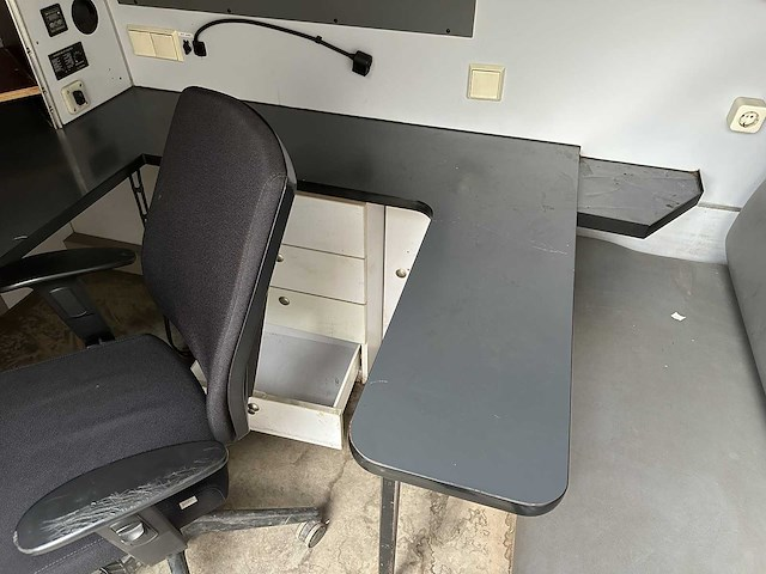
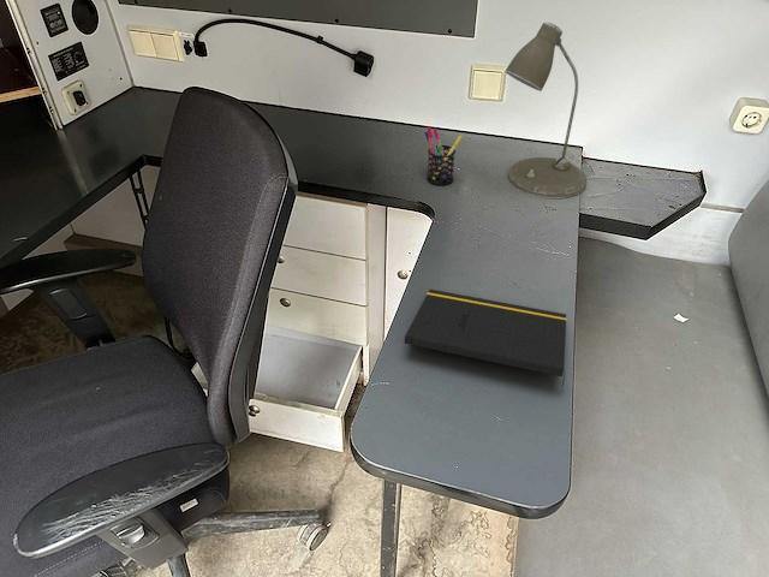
+ notepad [403,288,568,393]
+ pen holder [424,125,463,186]
+ desk lamp [503,22,588,200]
